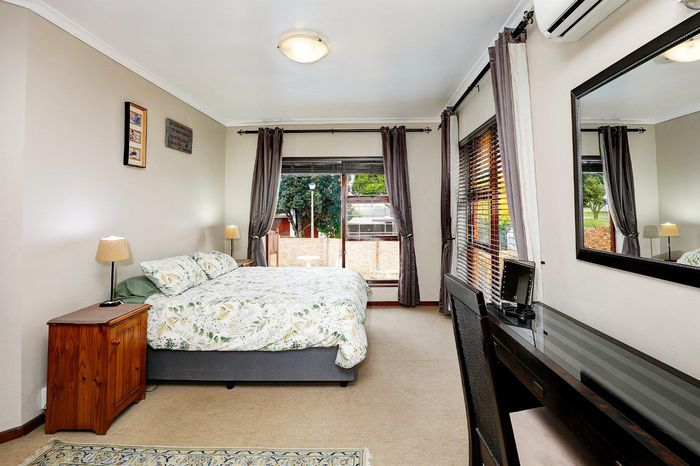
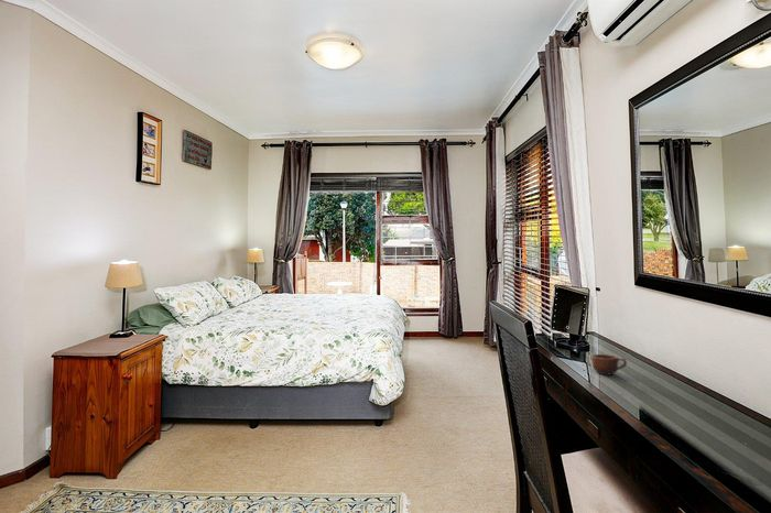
+ mug [590,353,628,375]
